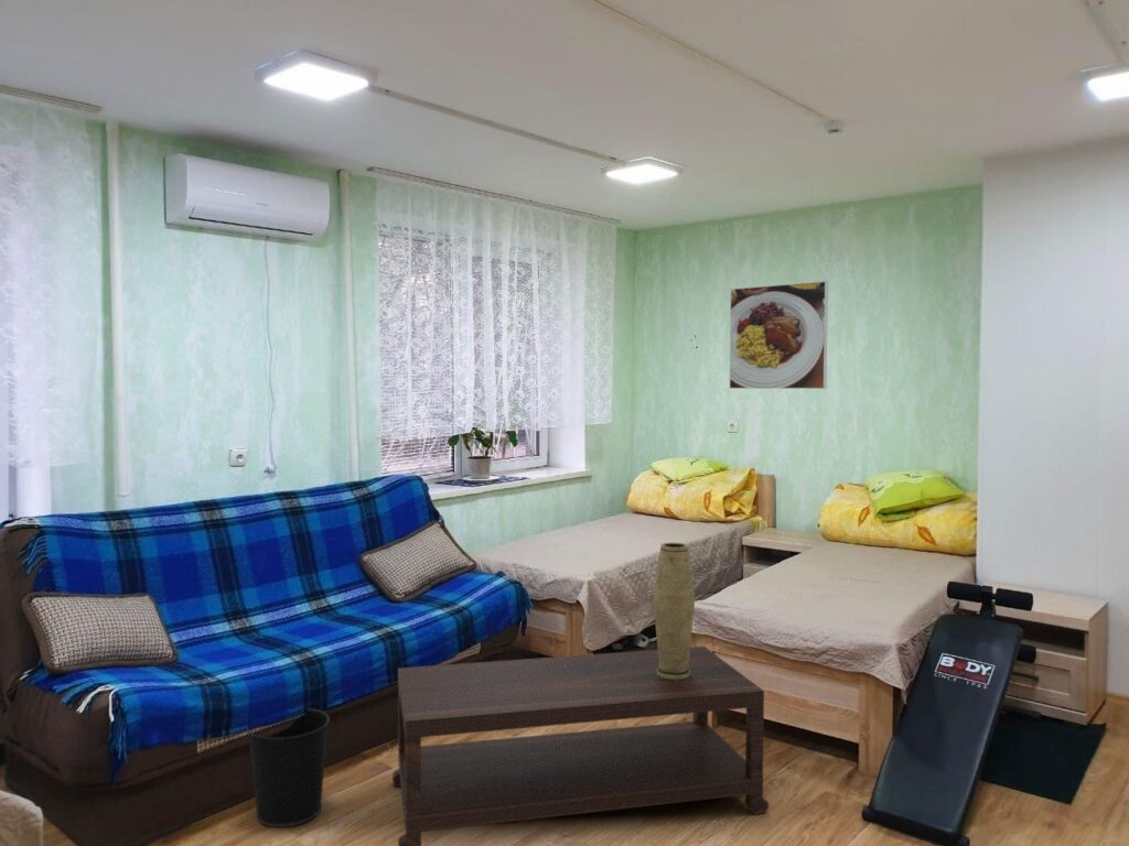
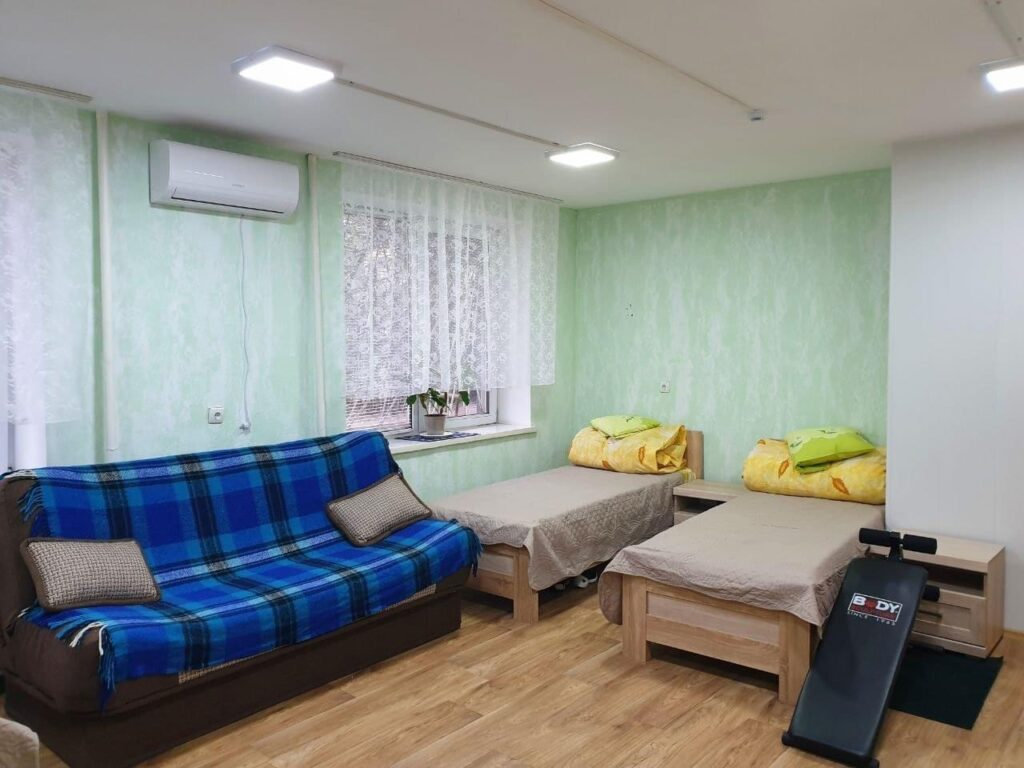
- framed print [729,280,829,390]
- wastebasket [246,707,331,828]
- coffee table [391,646,770,846]
- vase [653,542,696,680]
